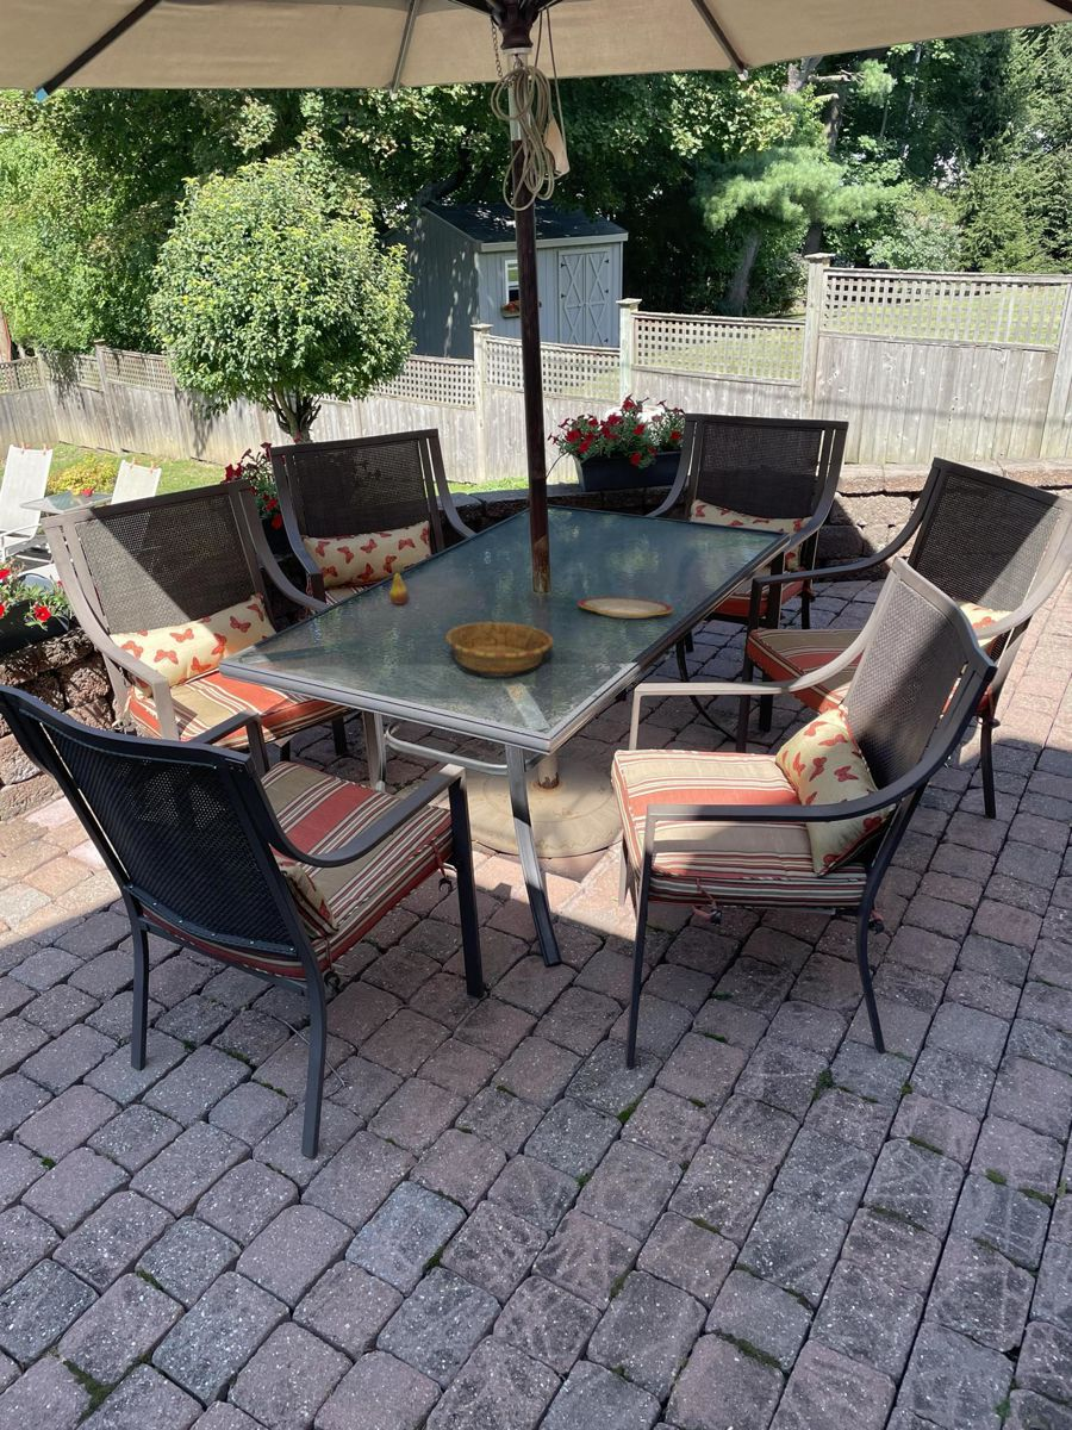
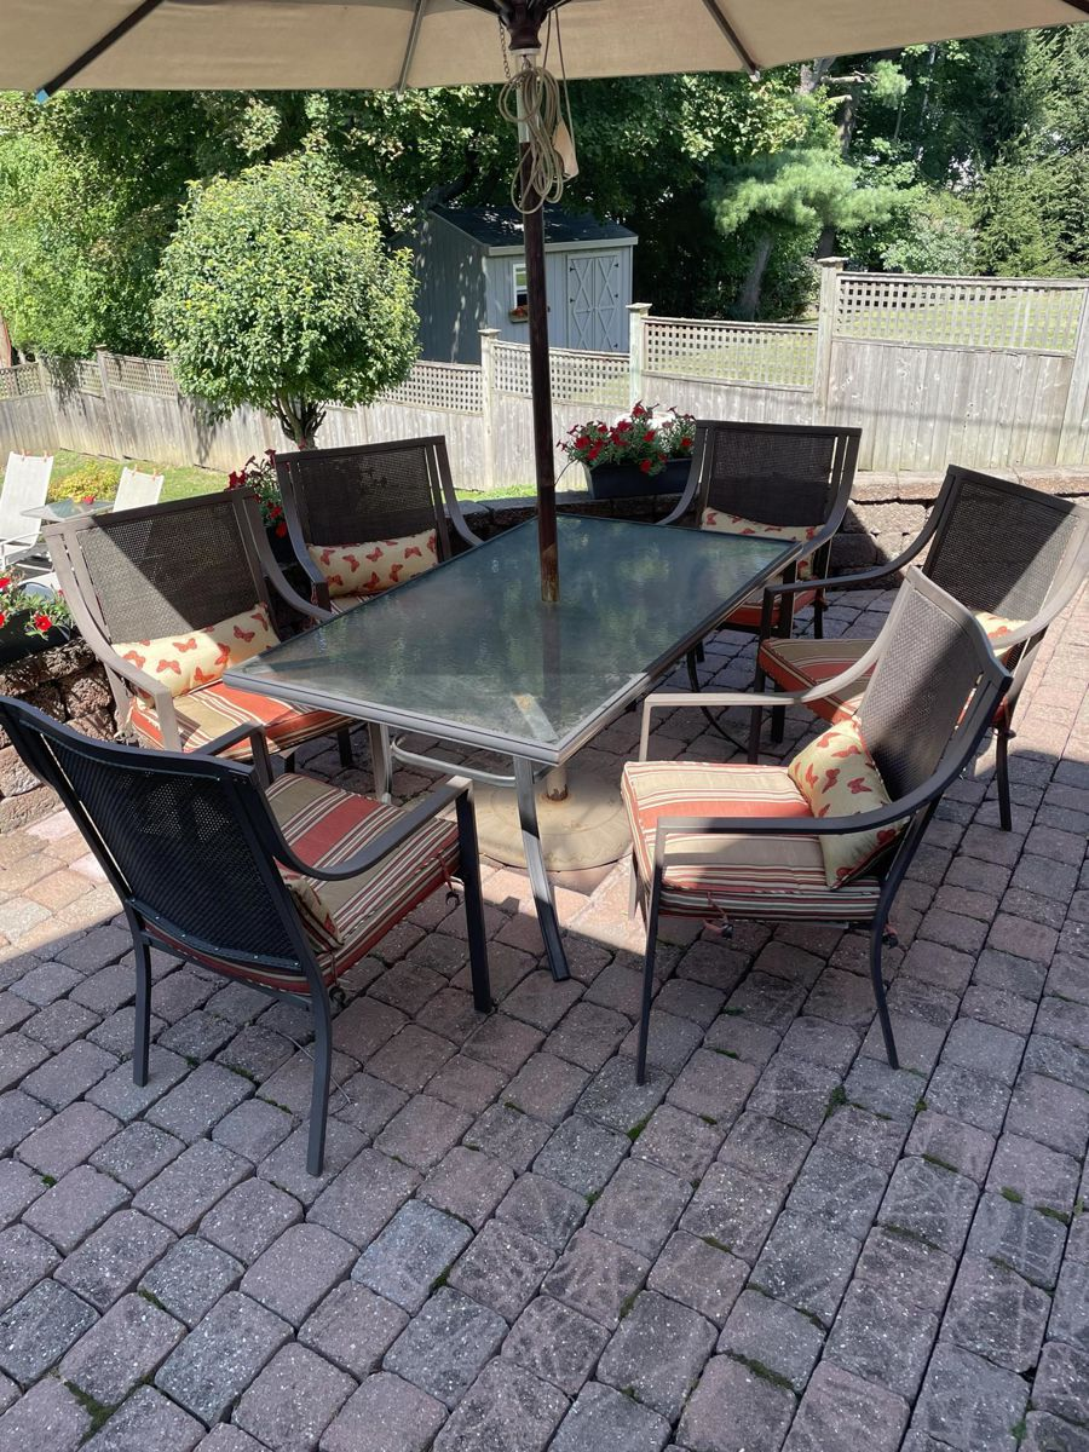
- fruit [388,565,410,605]
- decorative bowl [444,620,555,677]
- plate [578,596,673,620]
